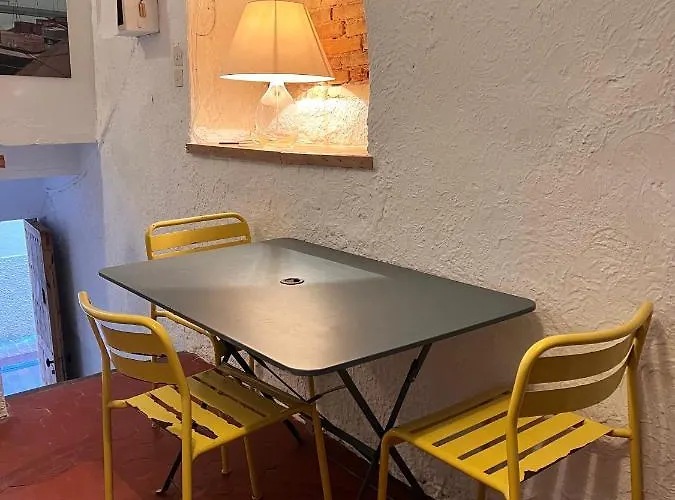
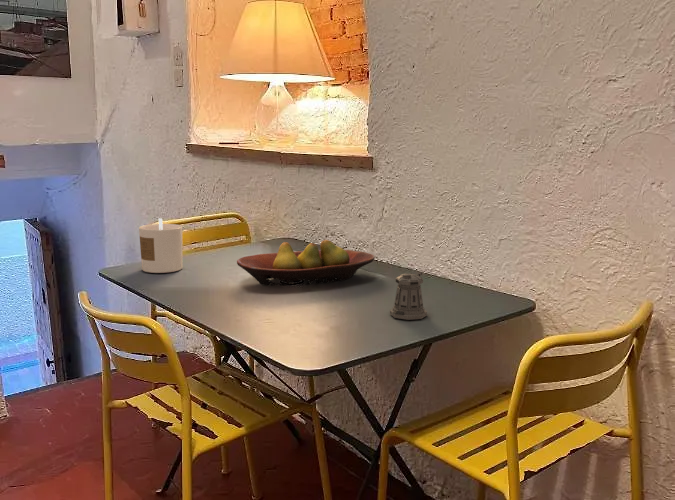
+ pepper shaker [389,272,428,321]
+ fruit bowl [236,239,375,287]
+ candle [138,217,183,274]
